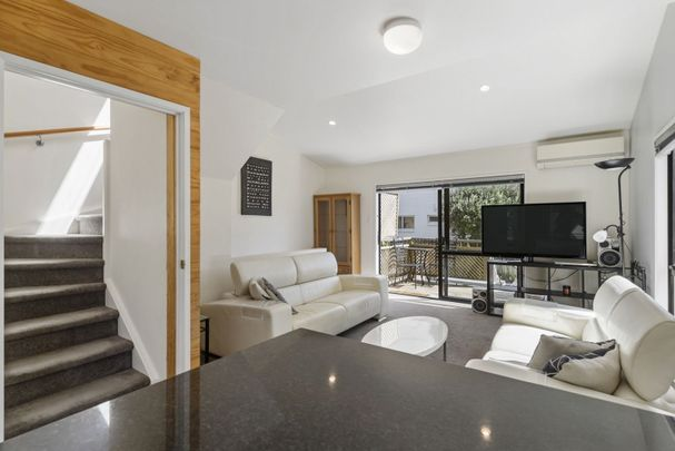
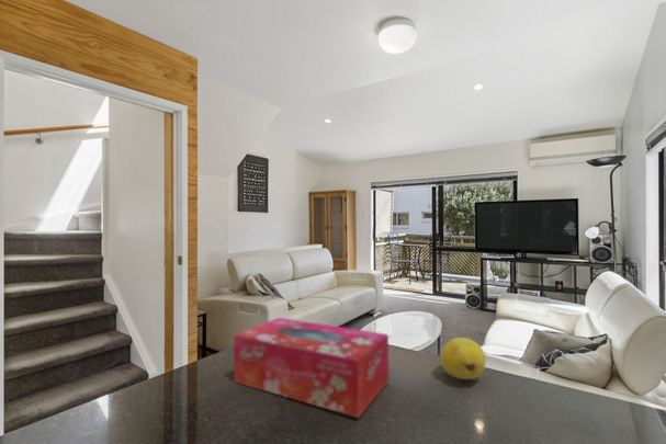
+ tissue box [233,317,390,419]
+ fruit [440,337,487,380]
